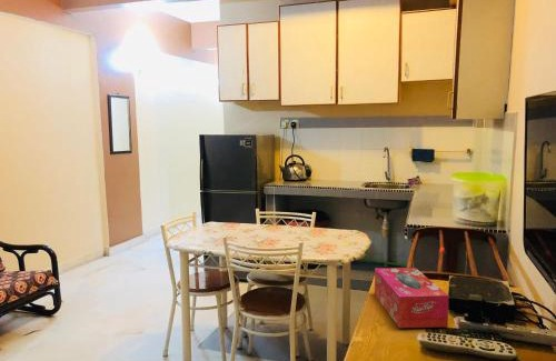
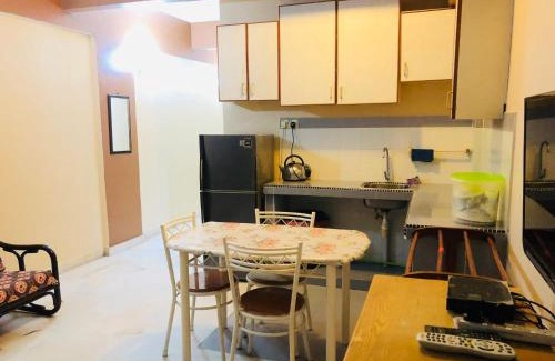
- tissue box [374,267,449,329]
